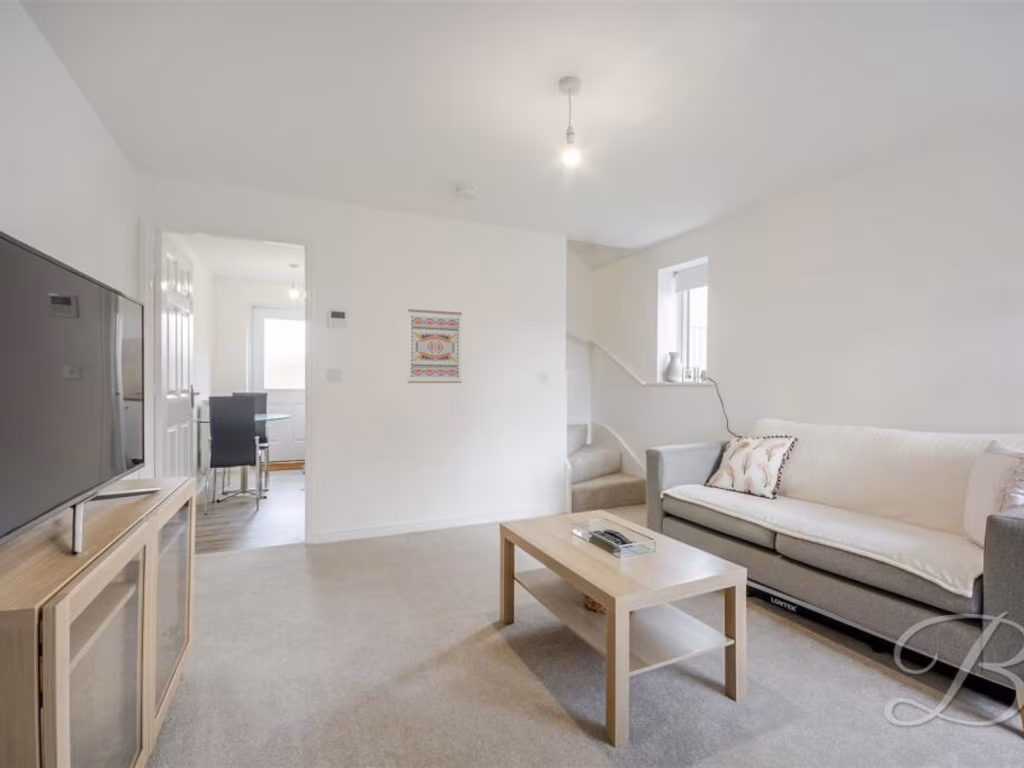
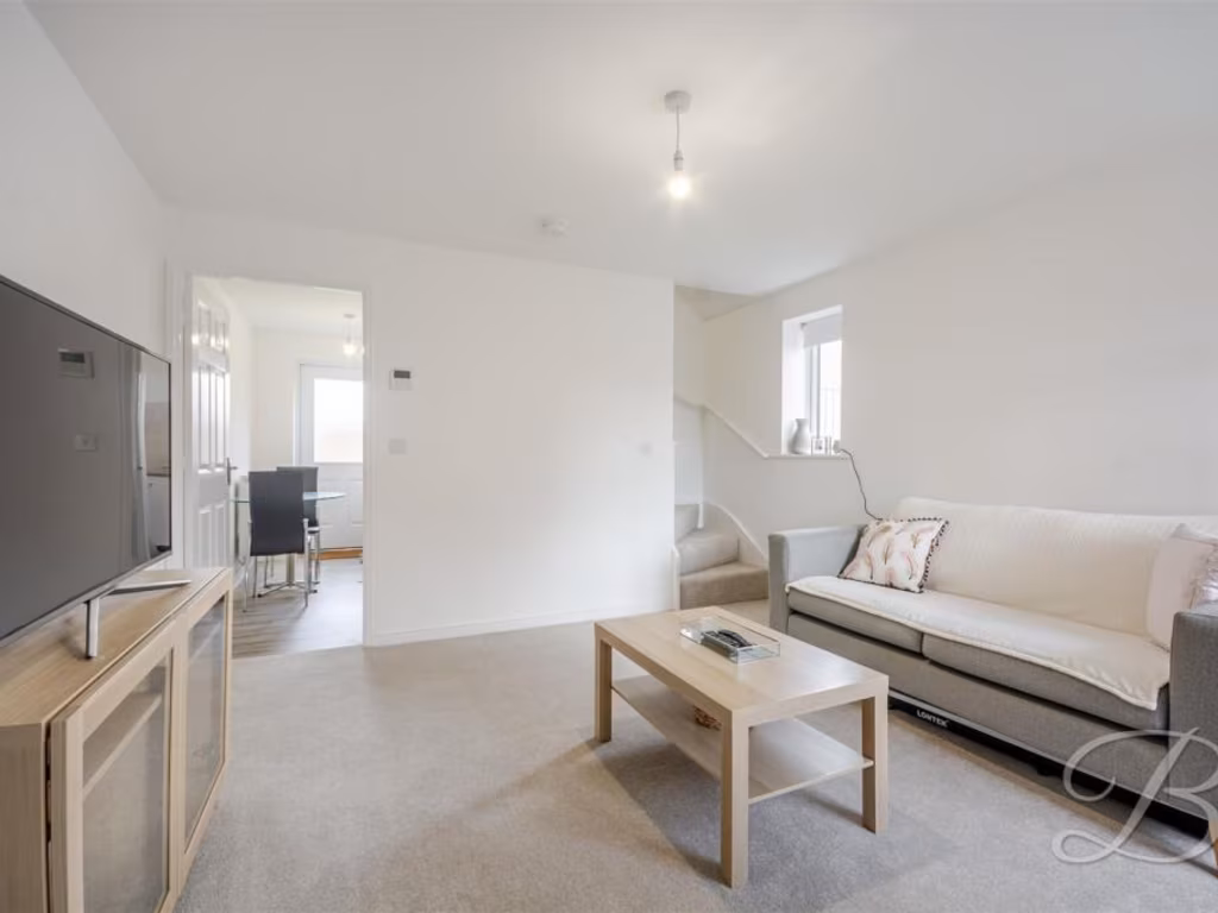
- wall art [407,308,463,384]
